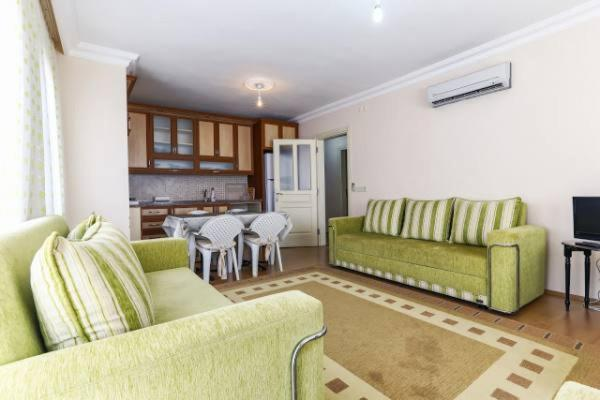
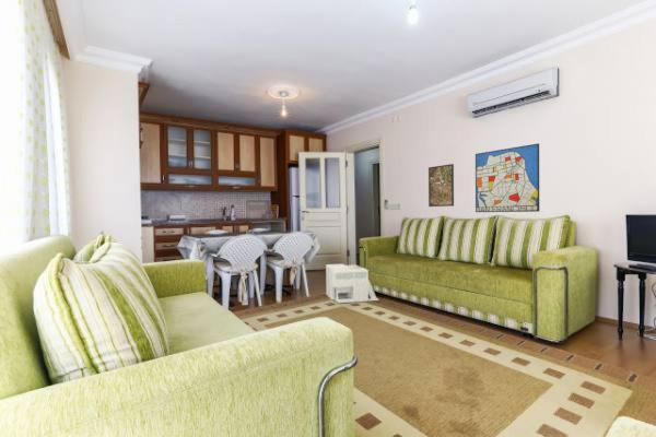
+ wall art [475,142,540,213]
+ architectural model [325,263,380,304]
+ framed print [427,163,455,208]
